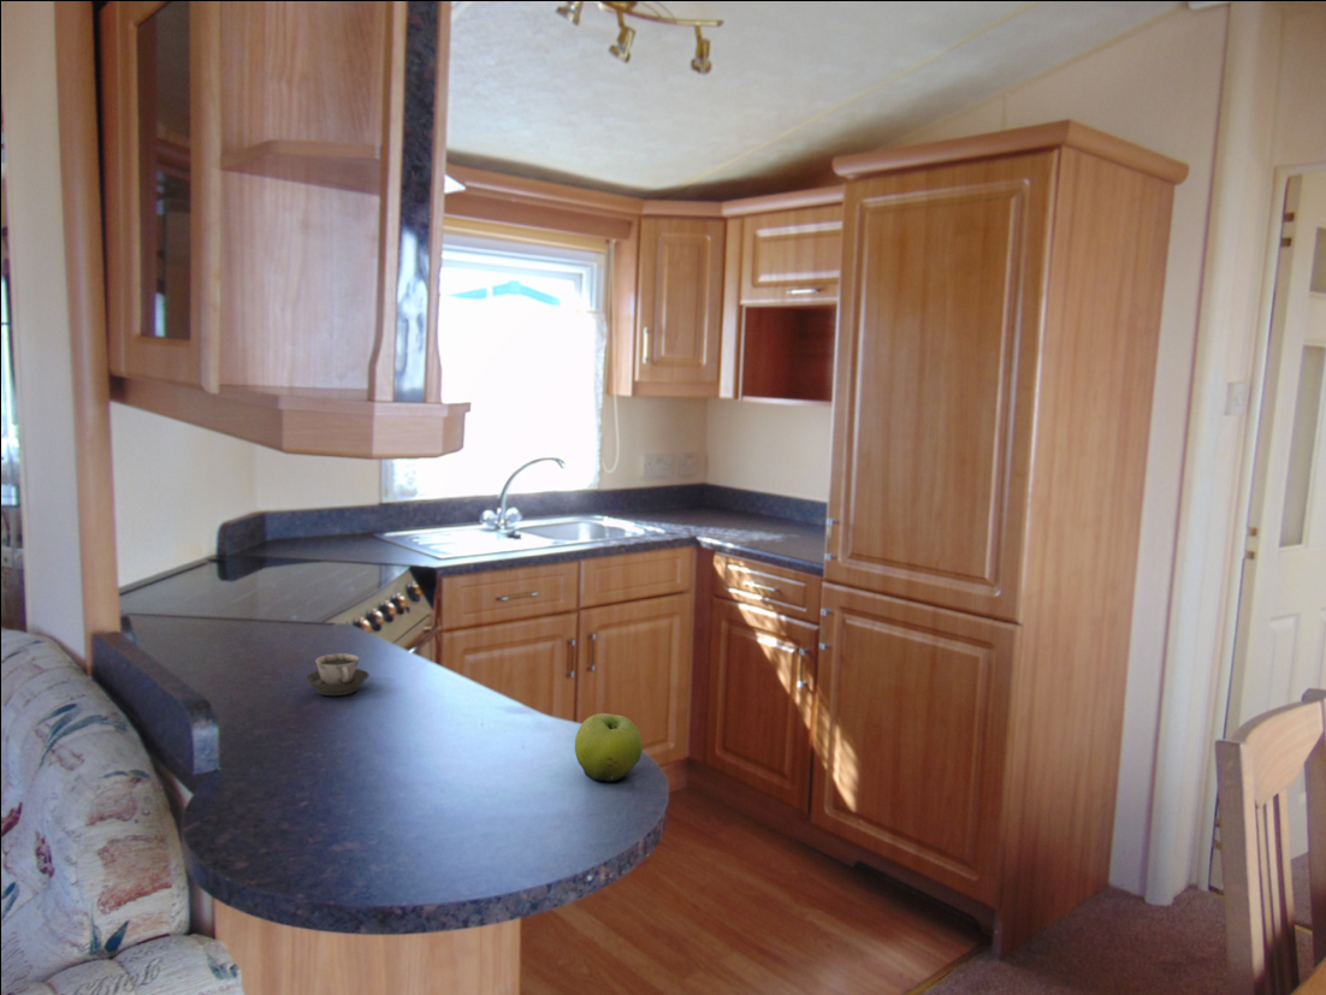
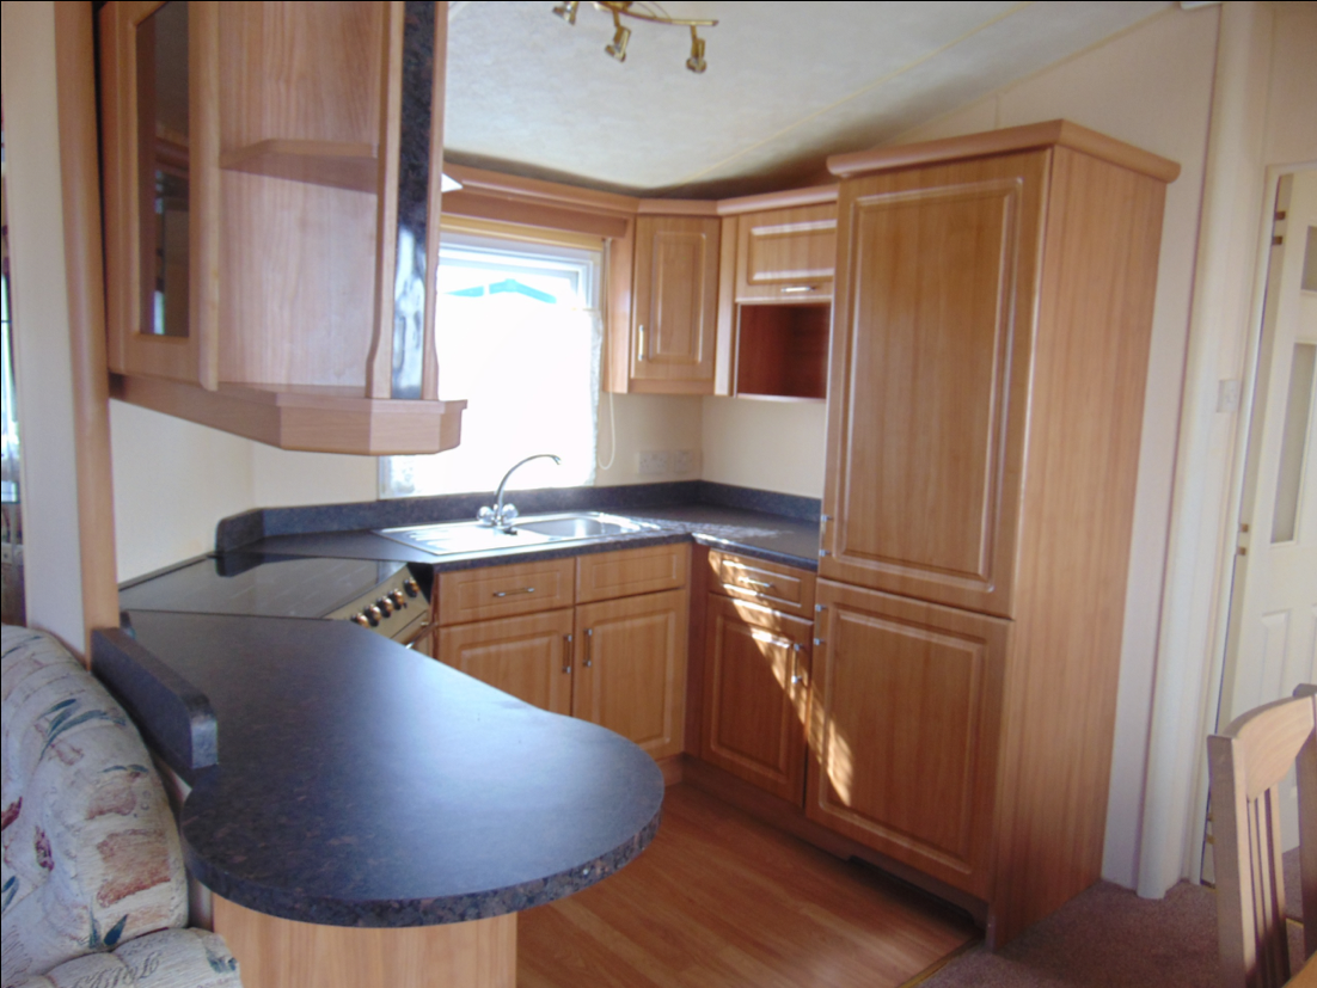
- cup [304,652,371,697]
- fruit [574,712,644,782]
